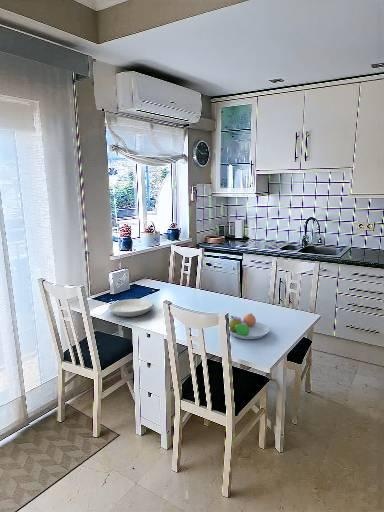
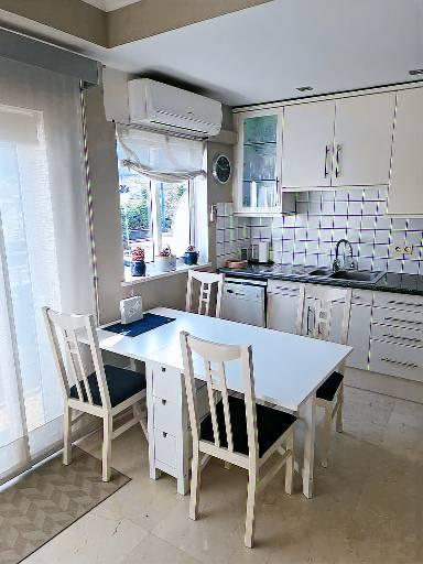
- fruit bowl [228,313,271,340]
- plate [107,298,155,318]
